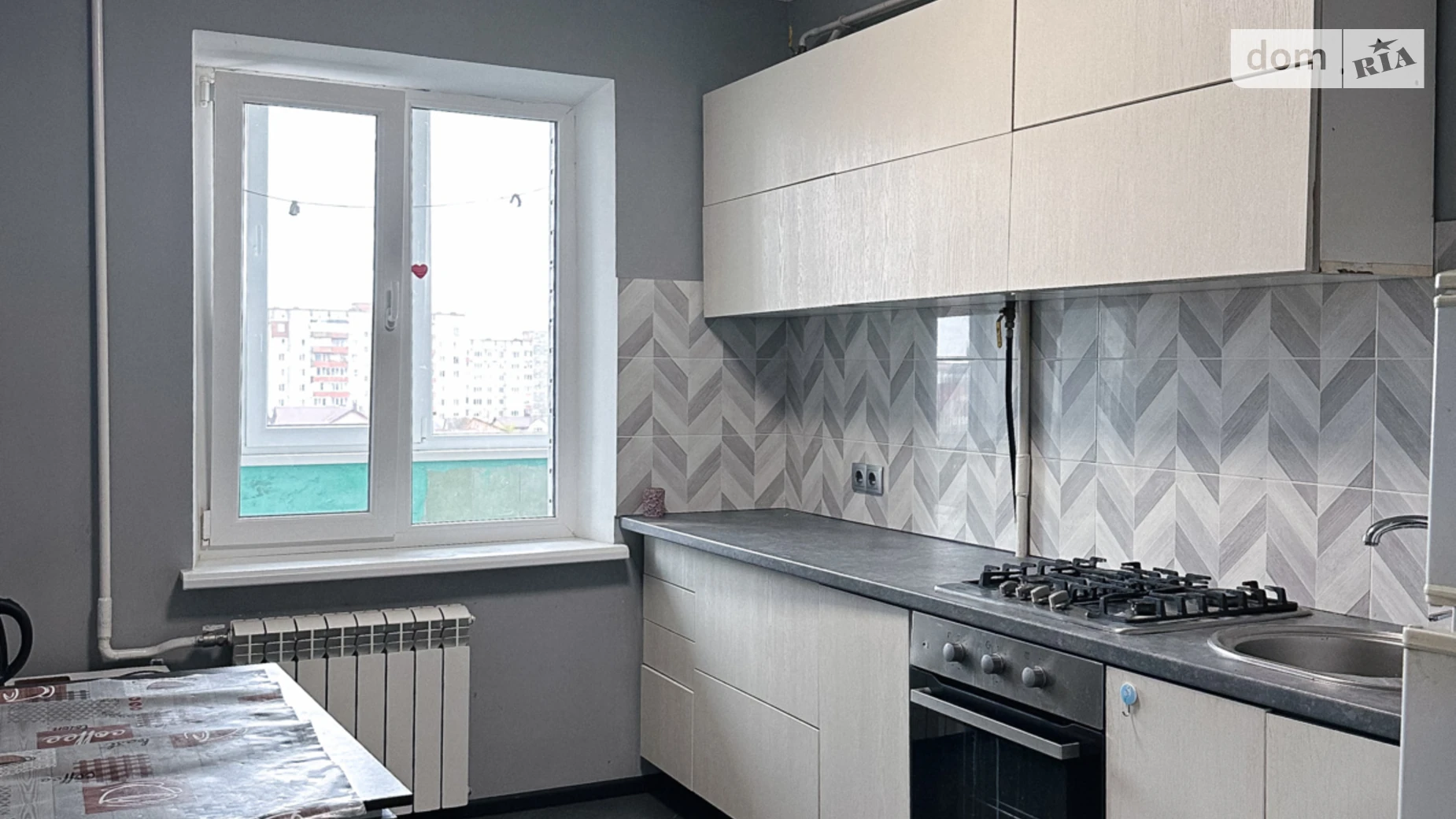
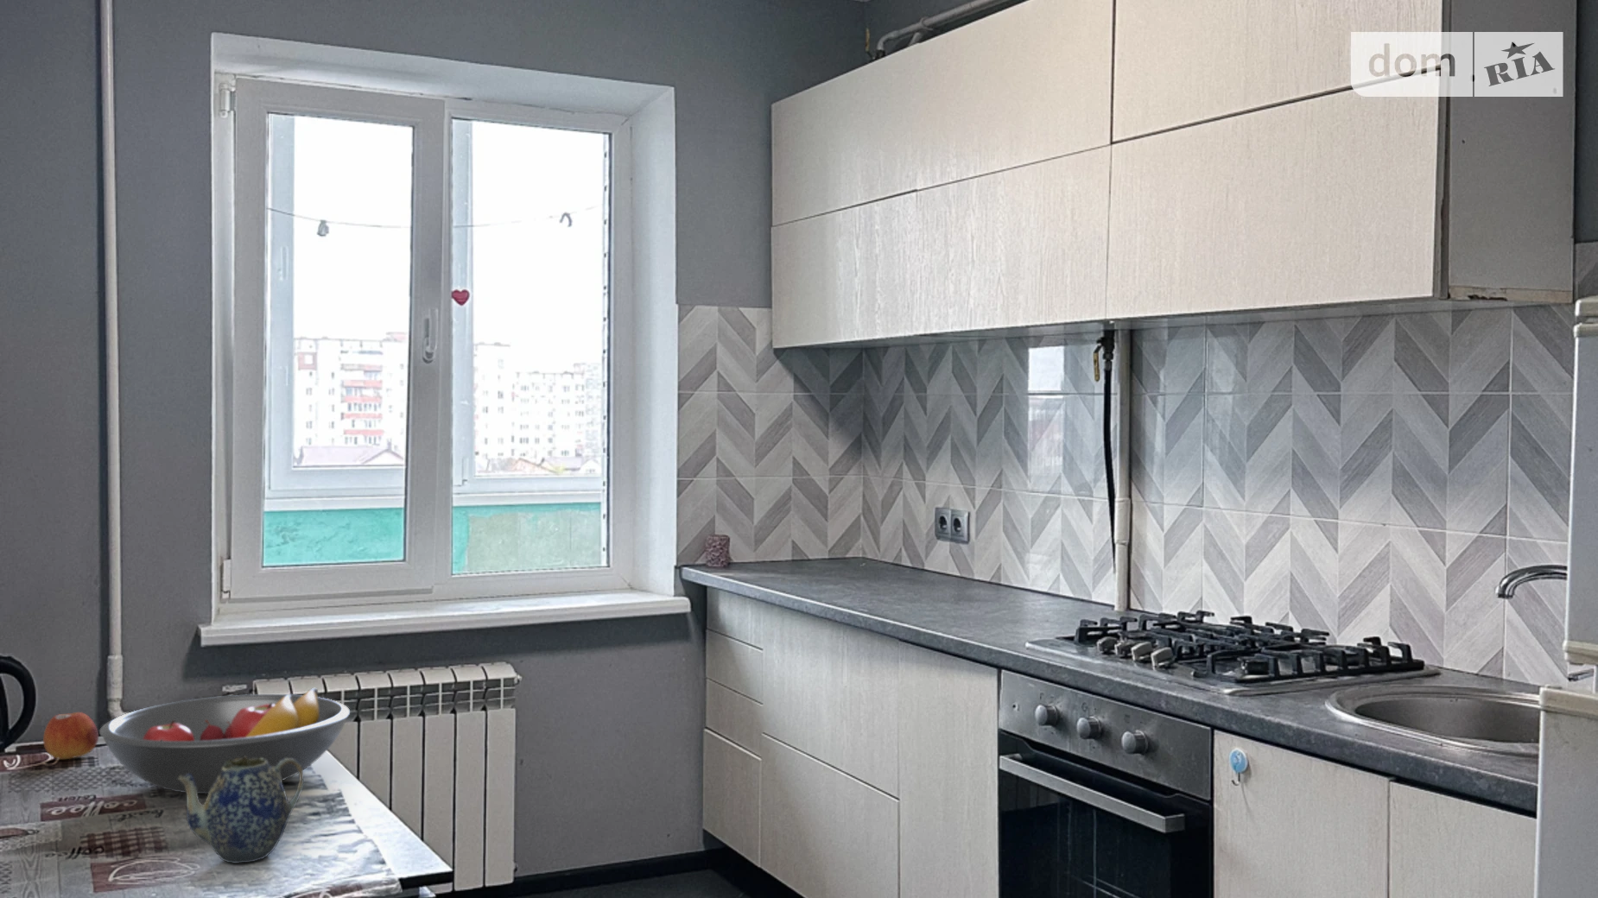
+ teapot [179,755,305,864]
+ fruit bowl [99,687,351,794]
+ apple [43,712,100,760]
